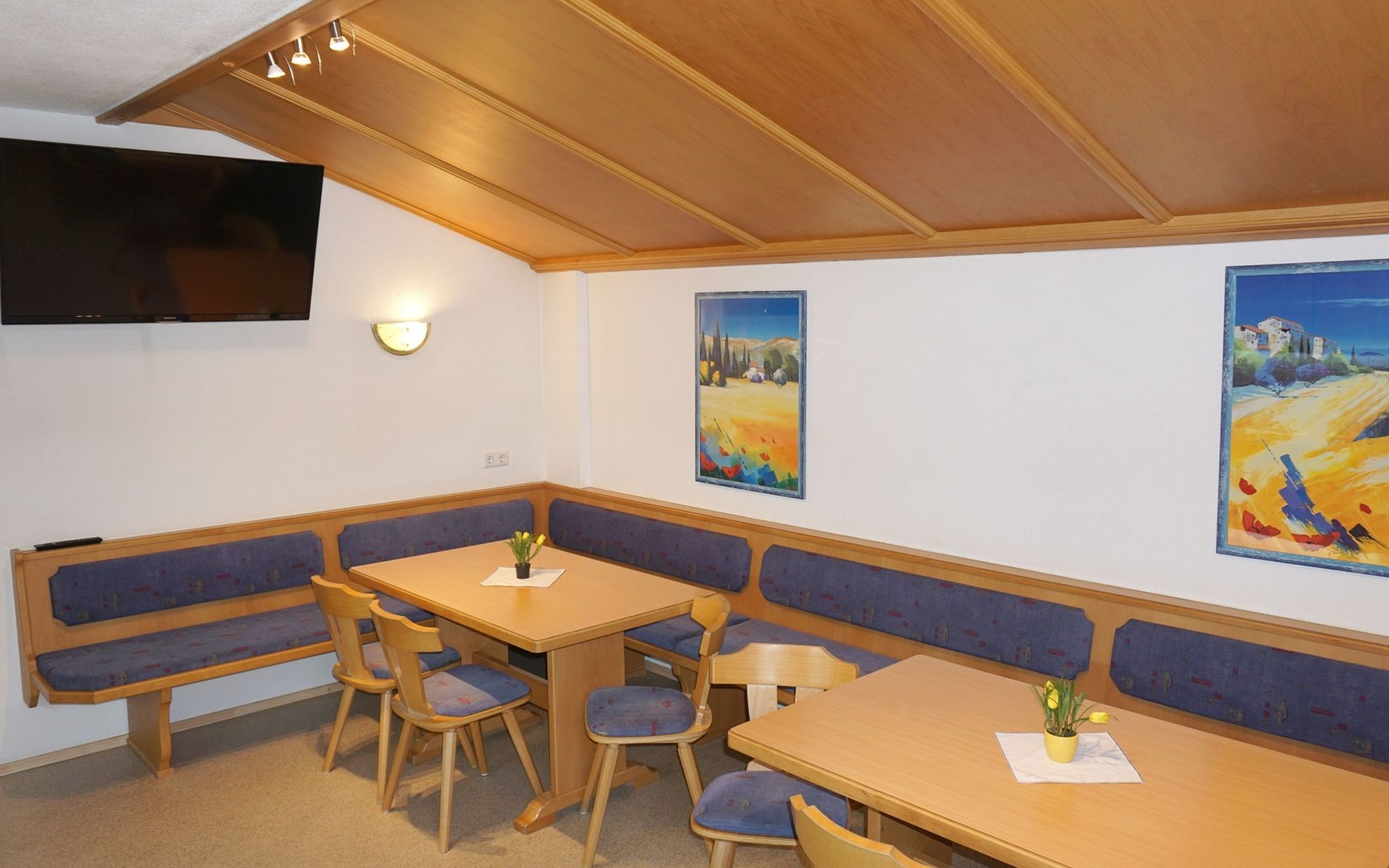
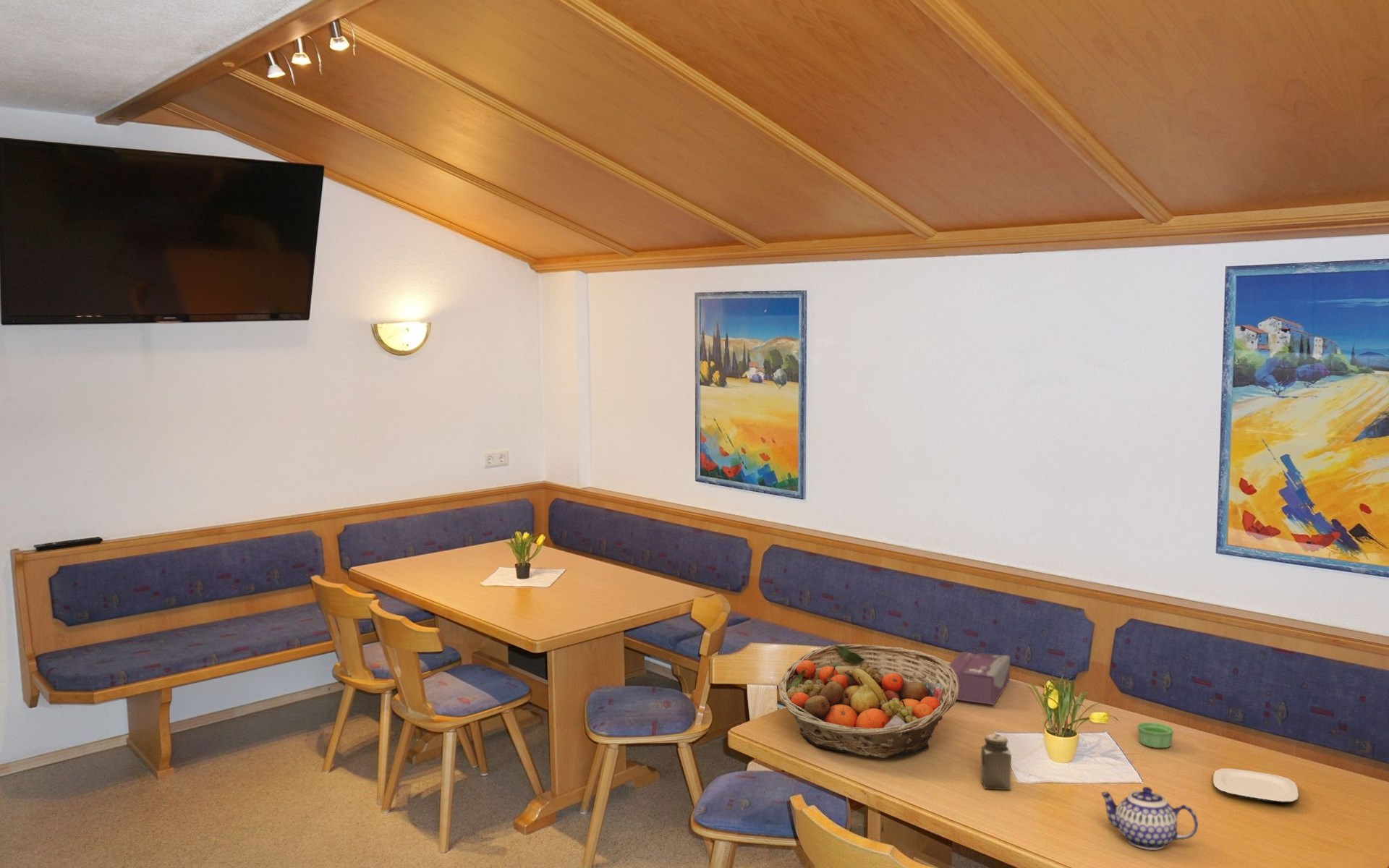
+ teapot [1099,786,1199,851]
+ fruit basket [778,644,959,759]
+ tissue box [942,651,1011,705]
+ ramekin [1137,721,1174,749]
+ salt shaker [980,733,1012,791]
+ plate [1212,768,1299,803]
